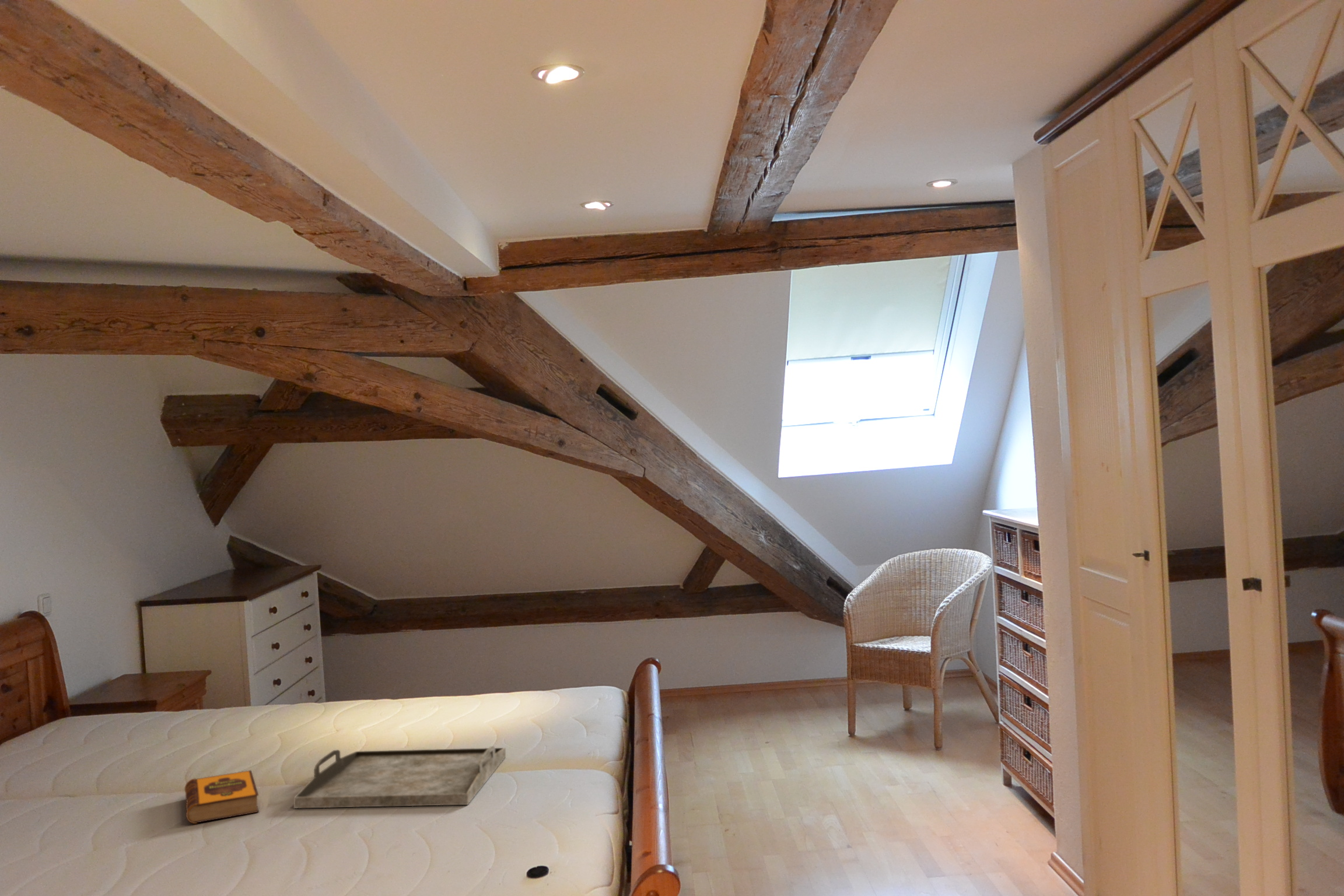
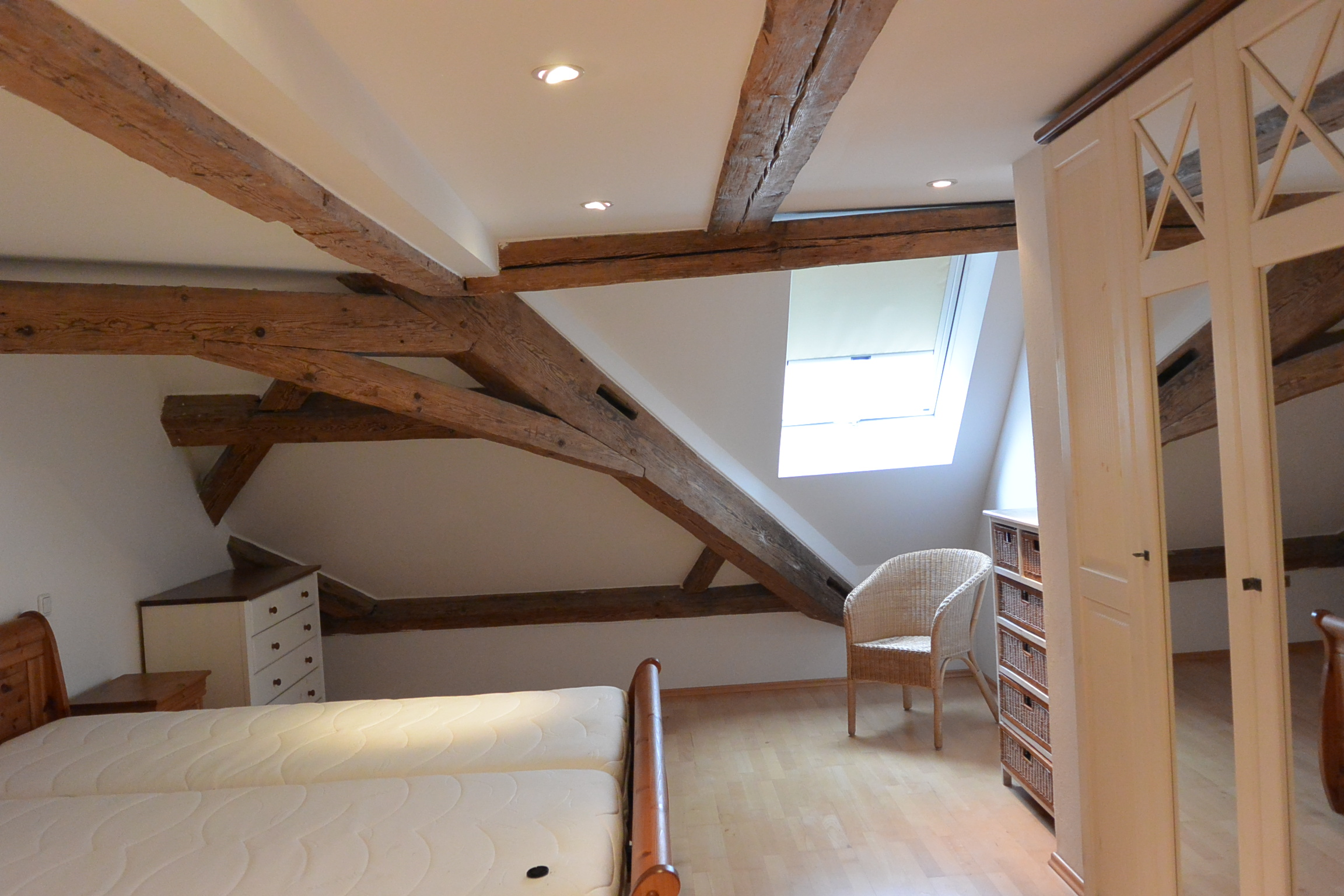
- serving tray [293,746,506,809]
- hardback book [184,769,259,824]
